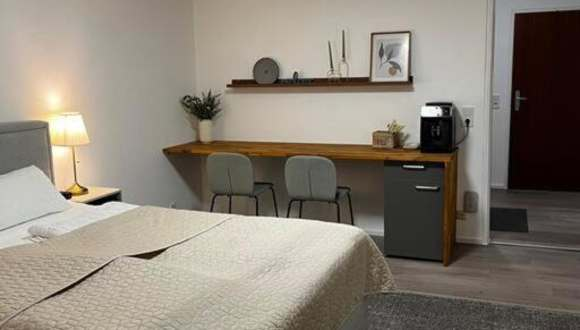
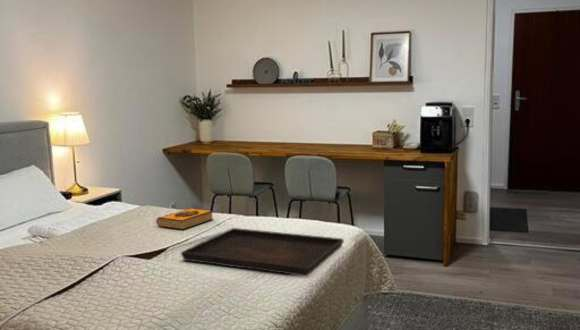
+ serving tray [180,227,345,277]
+ hardback book [155,207,214,231]
